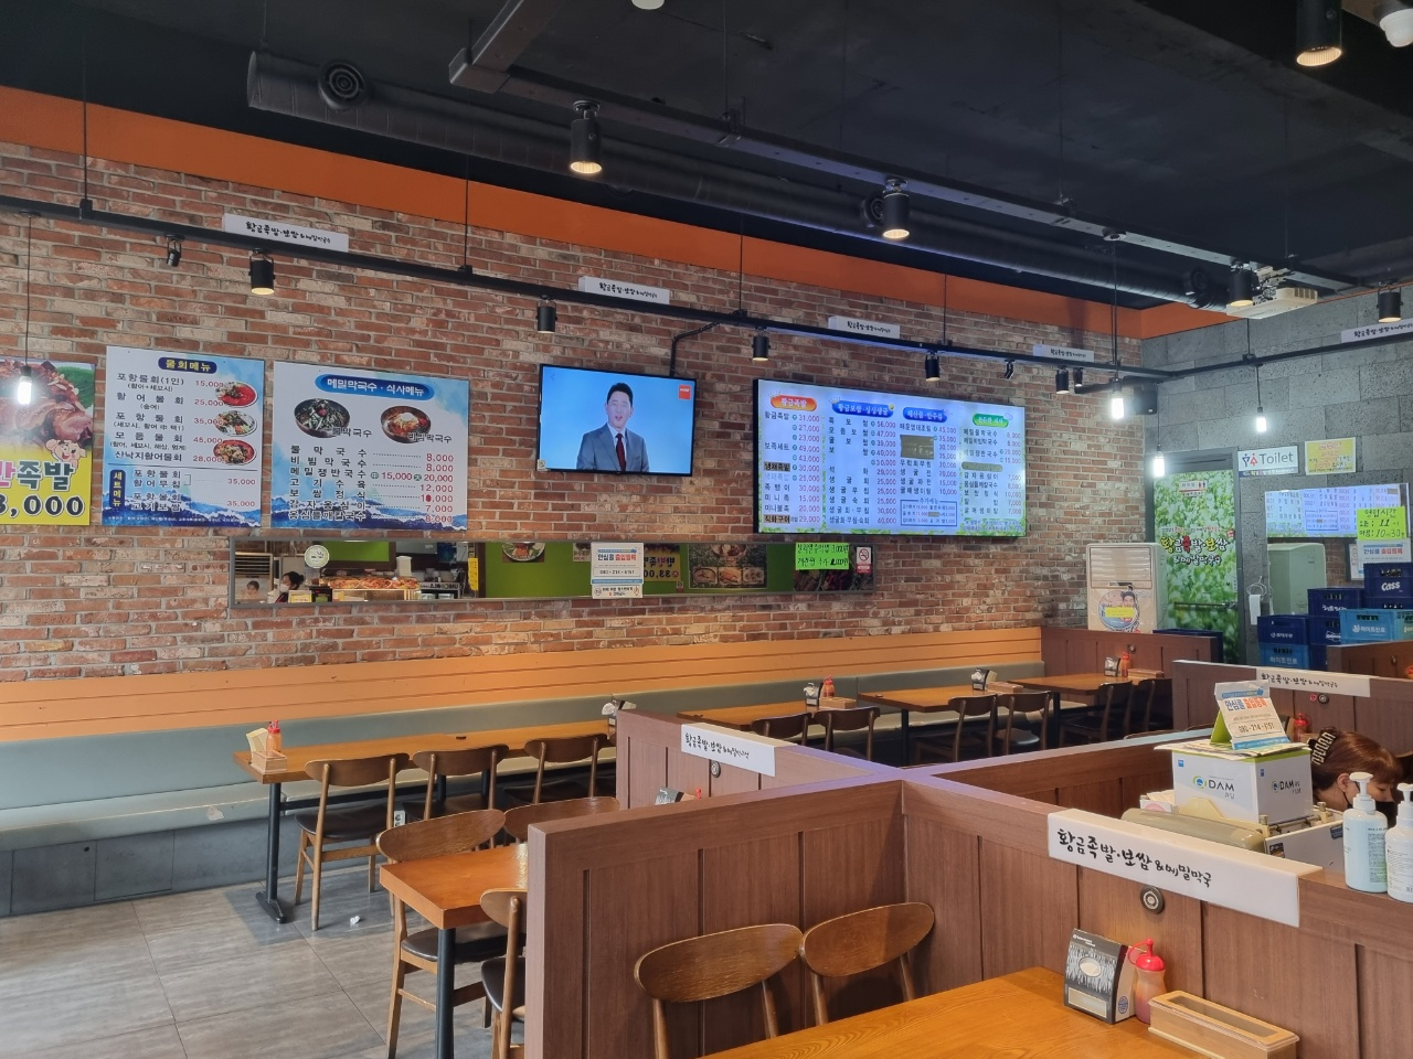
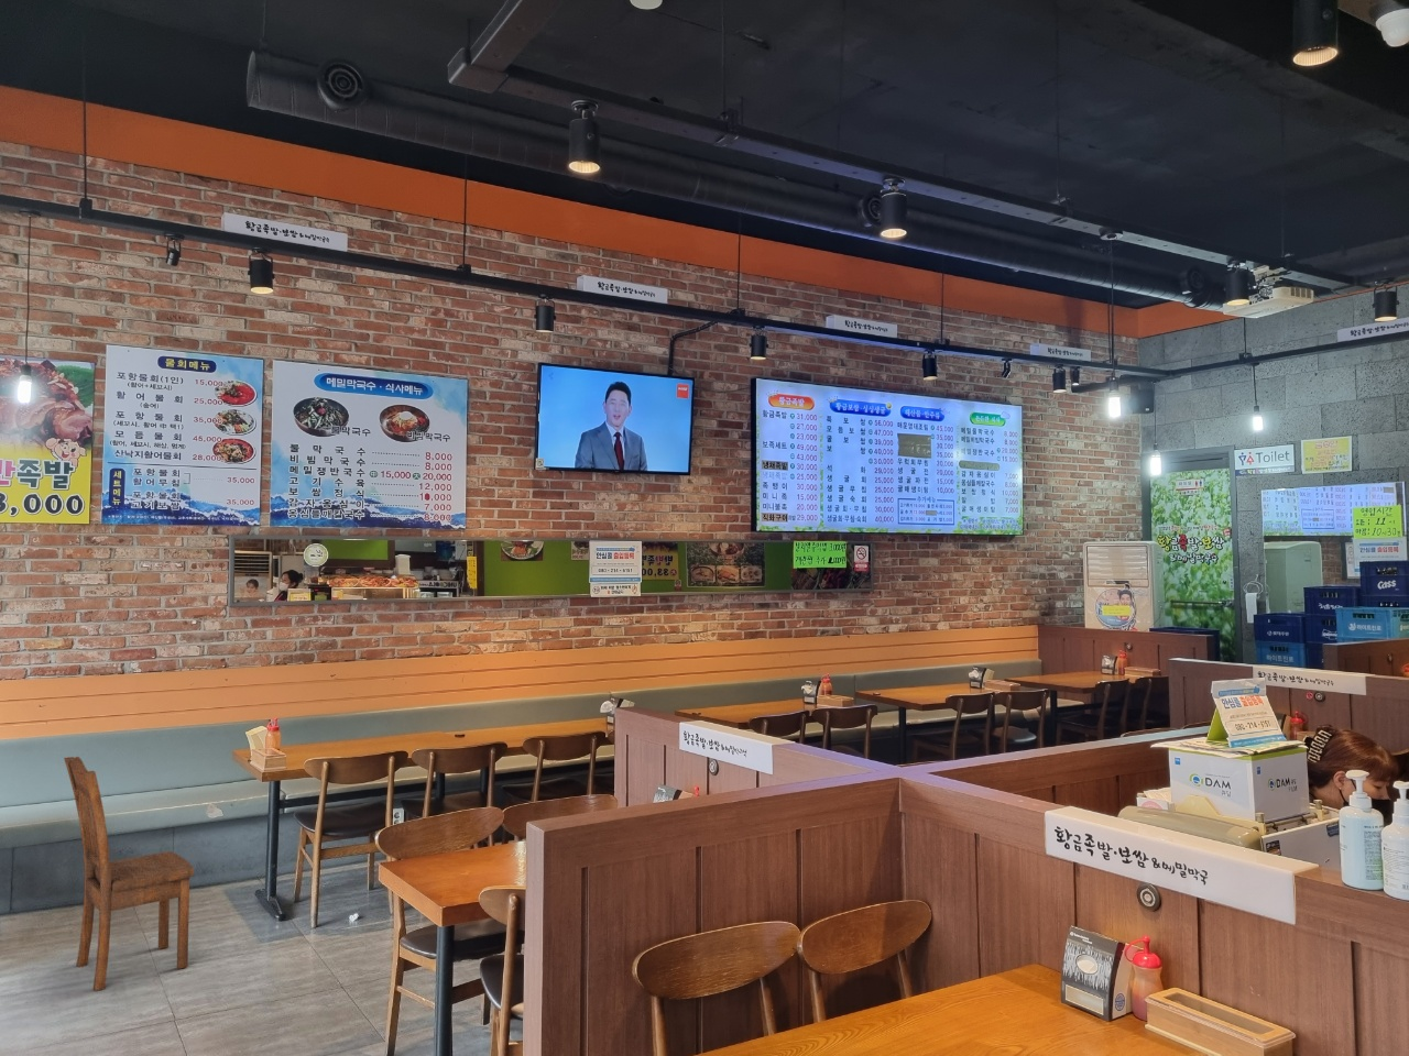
+ dining chair [63,755,195,992]
